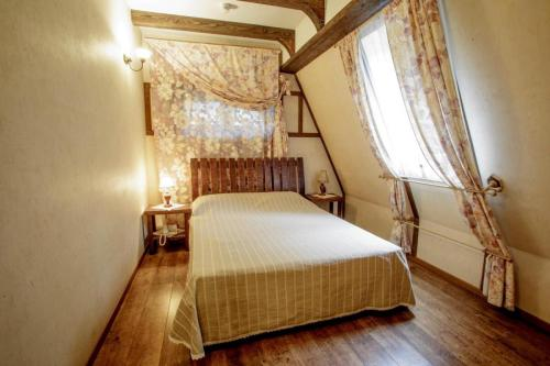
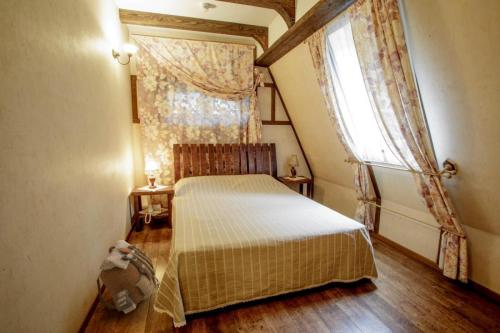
+ backpack [96,239,161,315]
